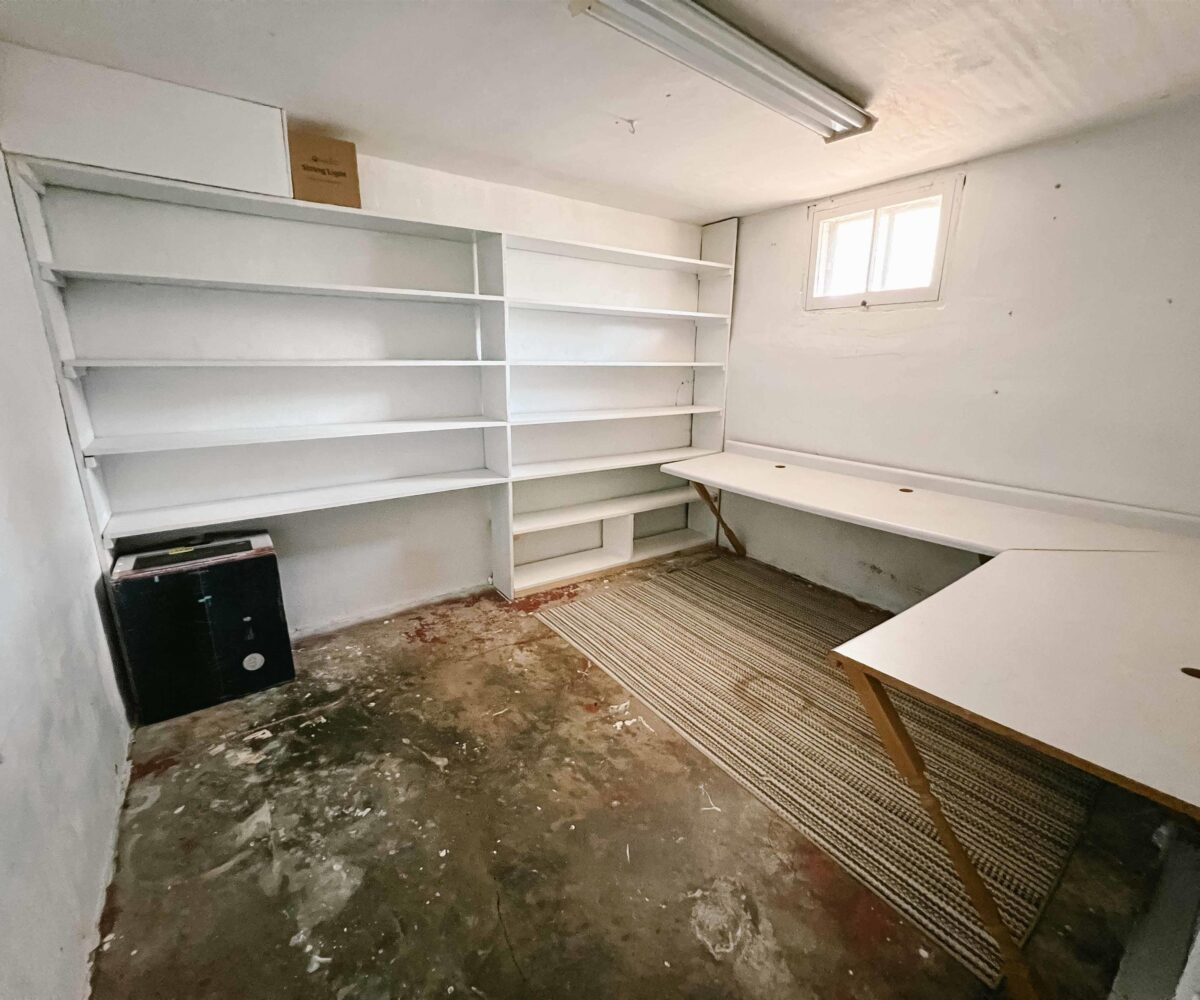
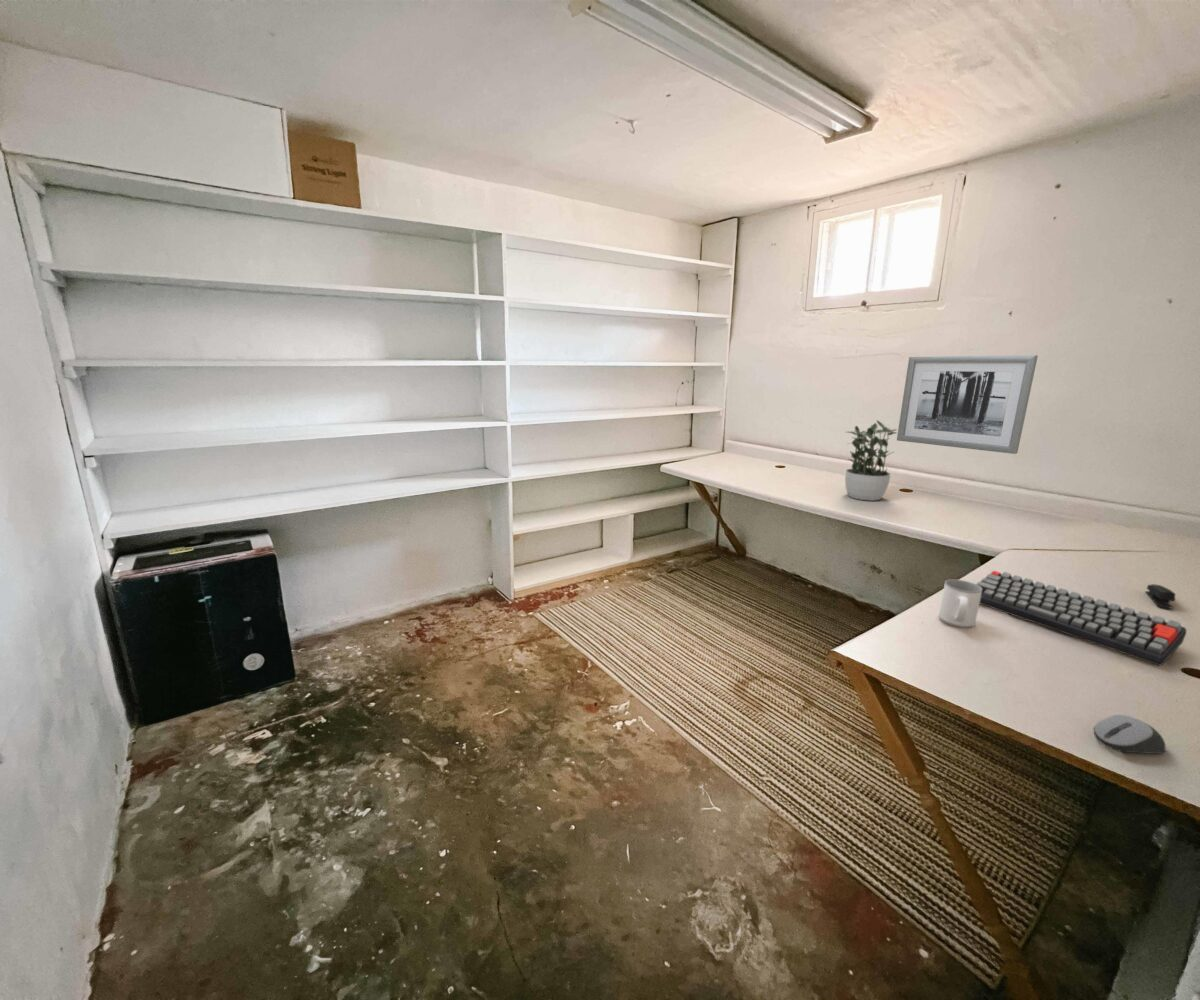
+ wall art [896,354,1039,455]
+ potted plant [844,419,898,502]
+ keyboard [976,570,1188,666]
+ computer mouse [1093,714,1167,755]
+ mug [938,578,982,629]
+ stapler [1144,583,1177,609]
